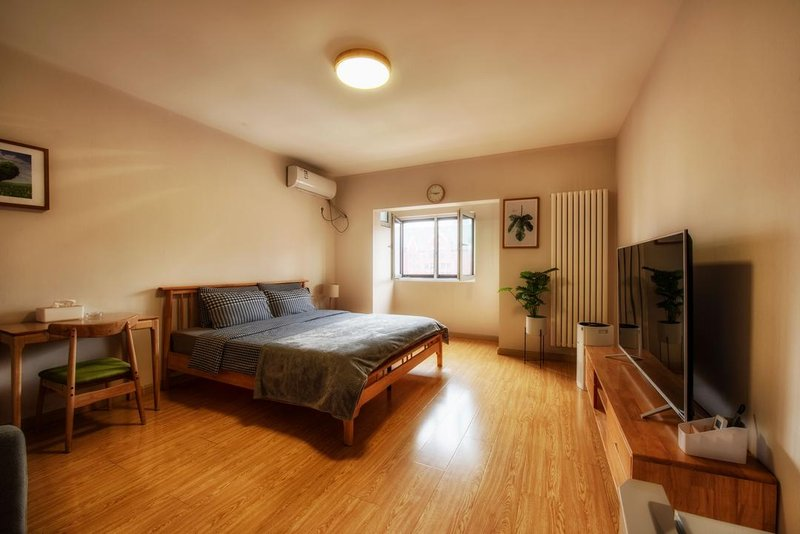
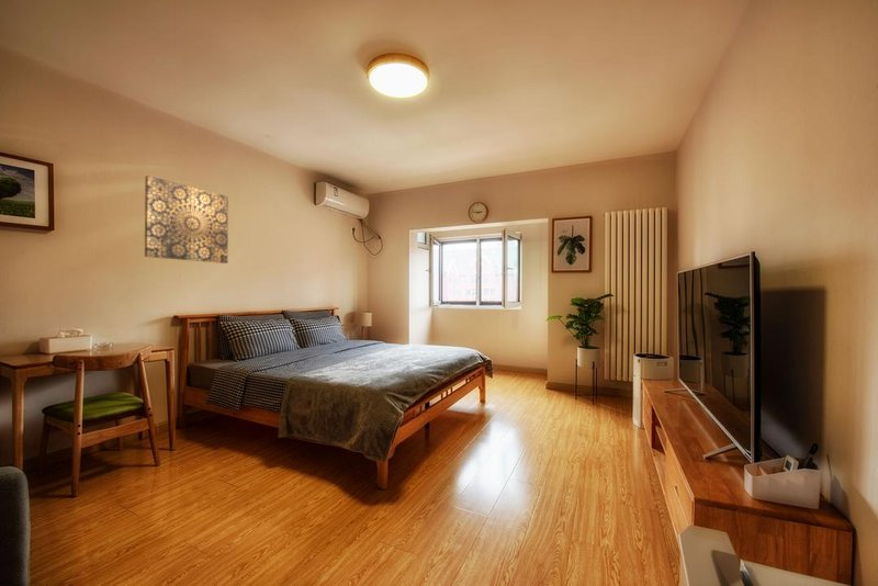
+ wall art [144,174,229,264]
